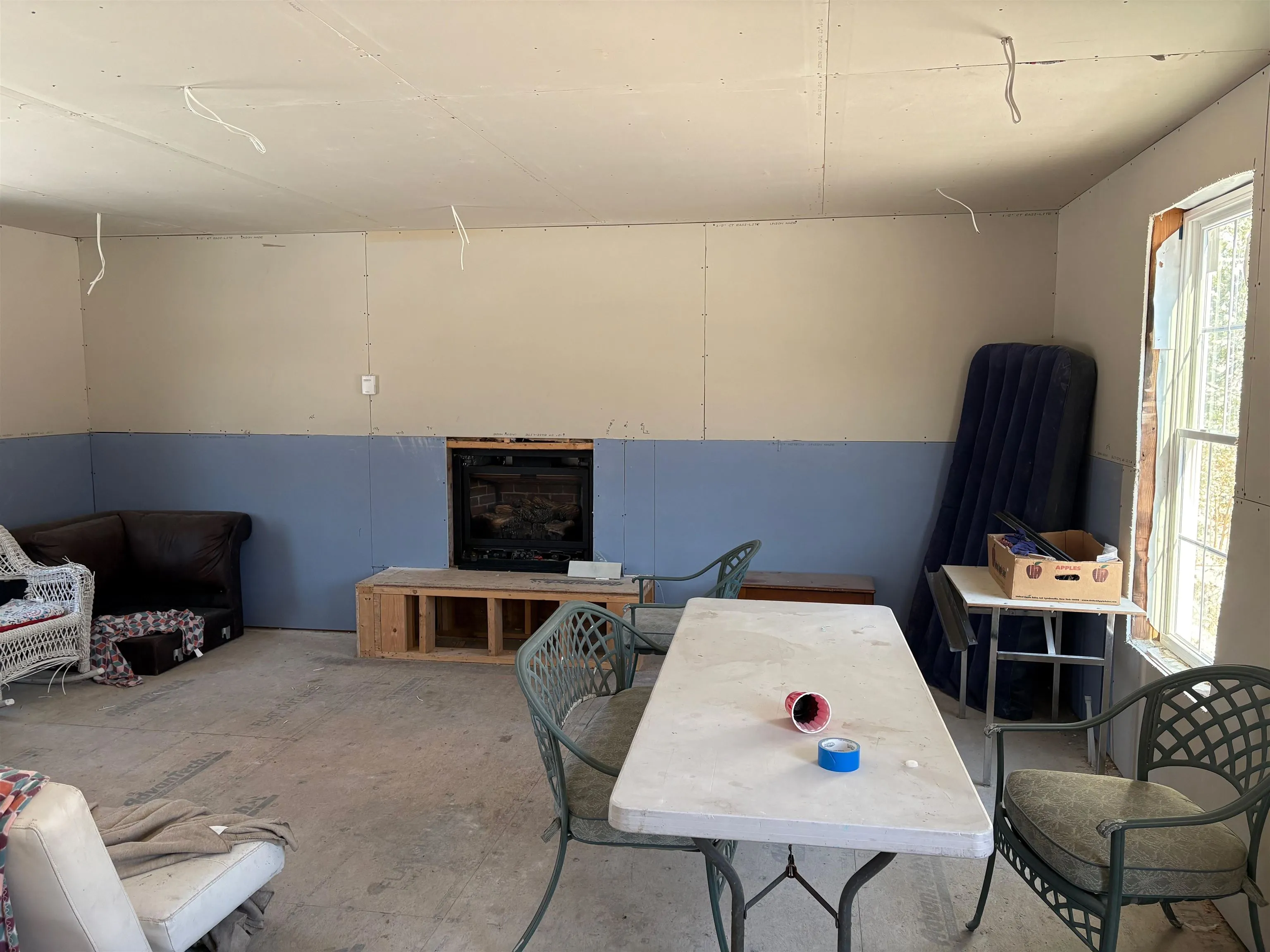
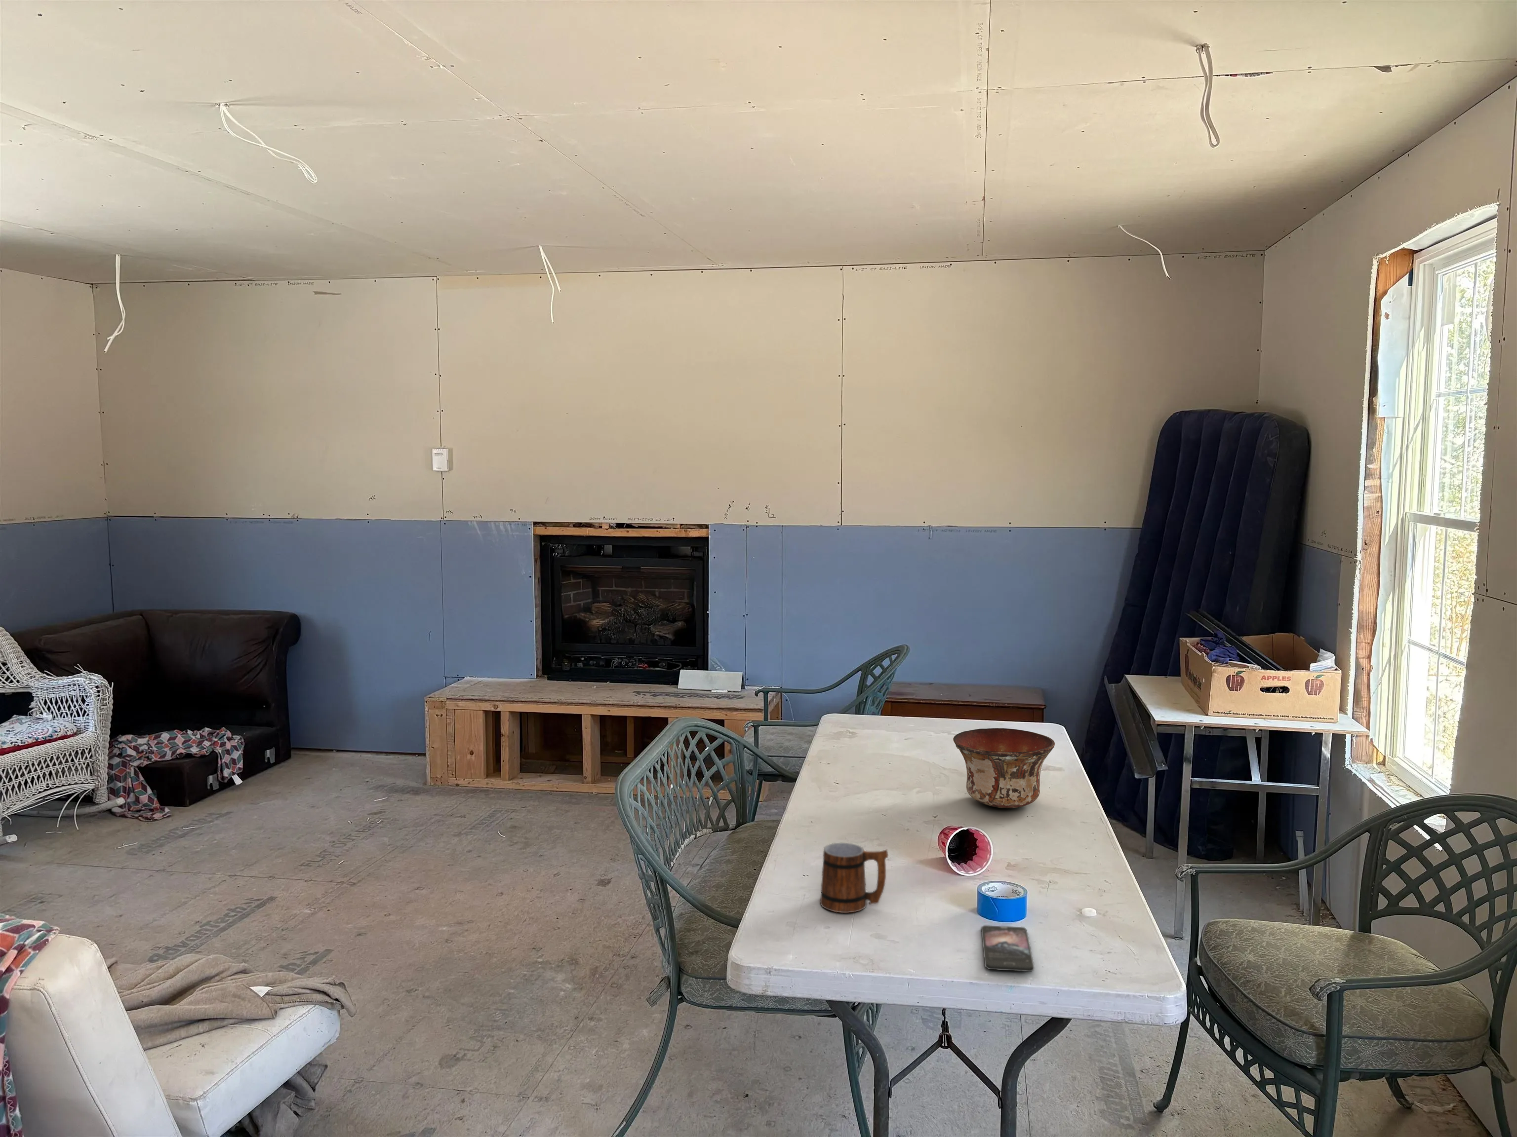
+ mug [819,842,889,914]
+ bowl [952,727,1055,809]
+ smartphone [981,924,1034,972]
